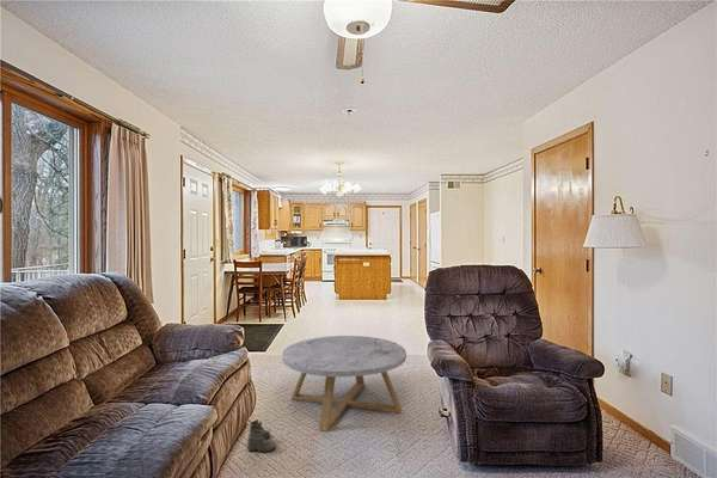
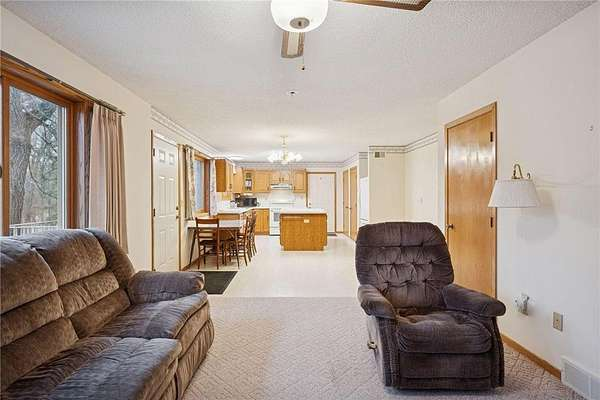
- coffee table [281,335,407,433]
- boots [246,418,277,456]
